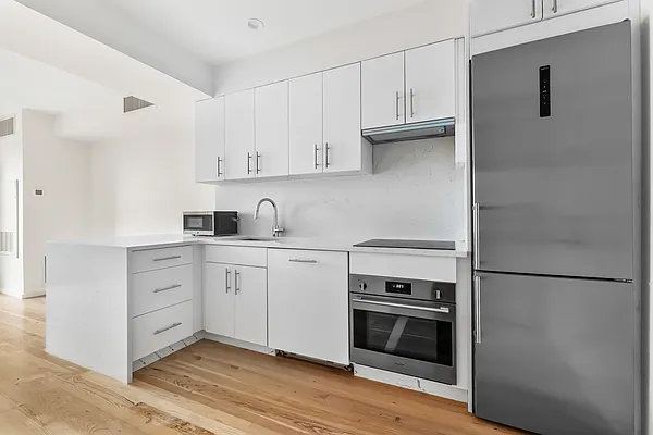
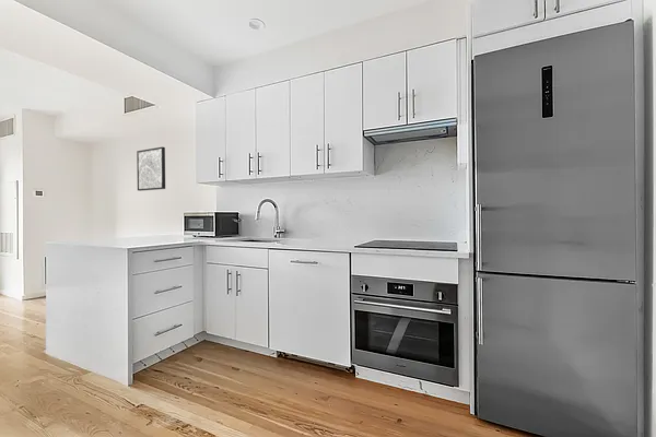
+ wall art [136,145,166,191]
